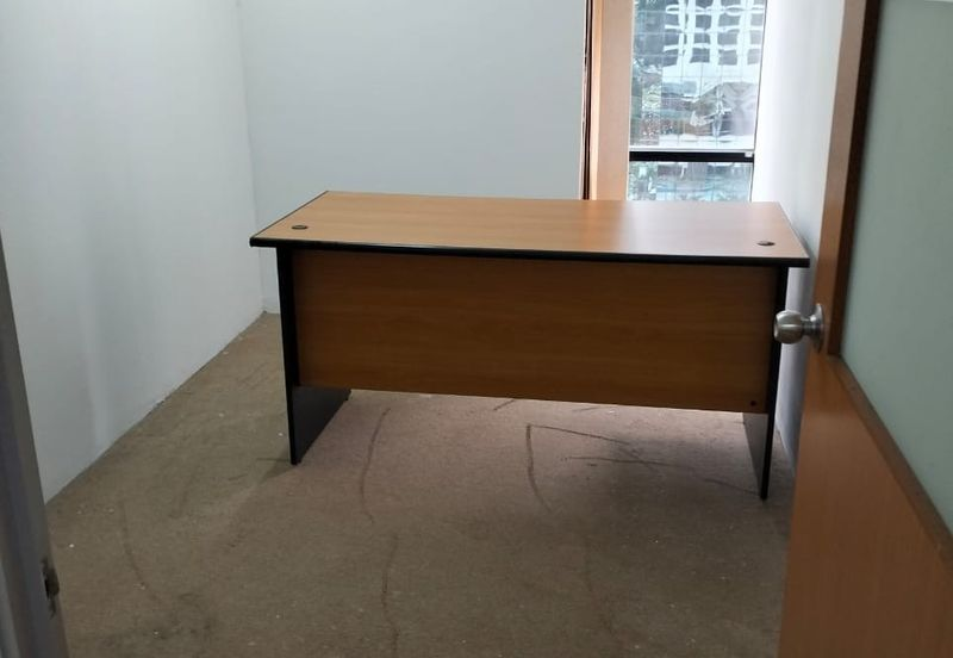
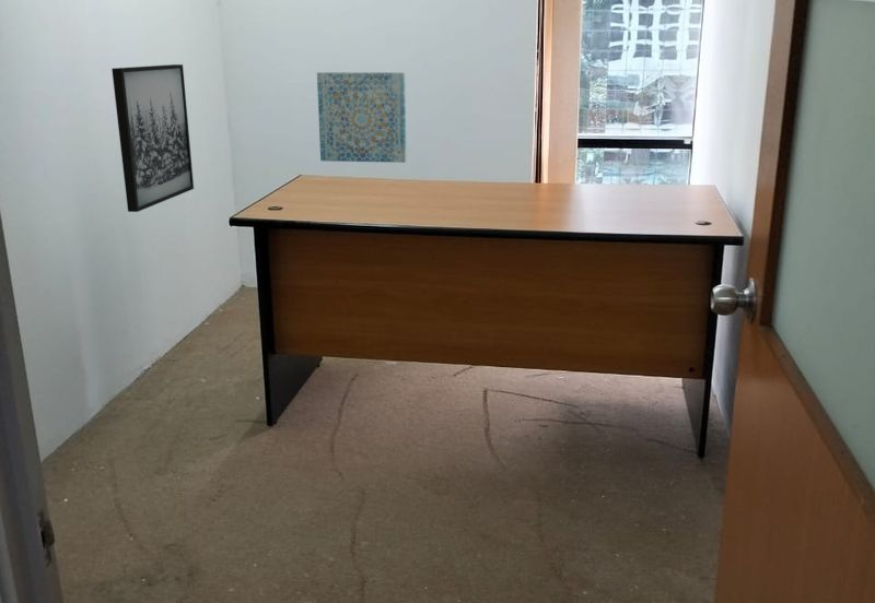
+ wall art [110,63,195,213]
+ wall art [316,71,407,164]
